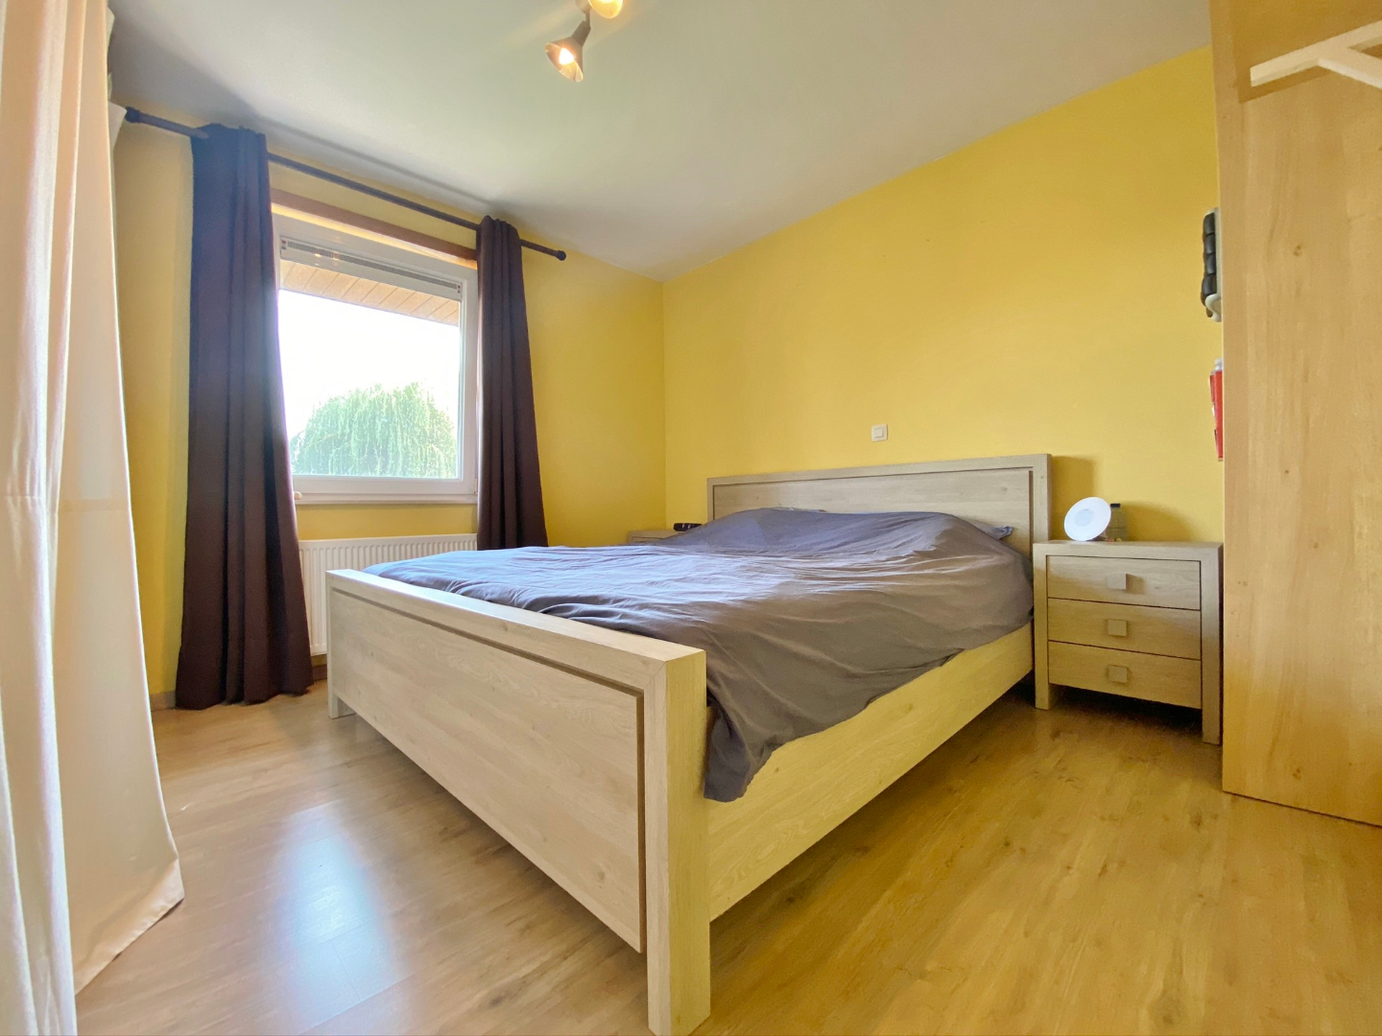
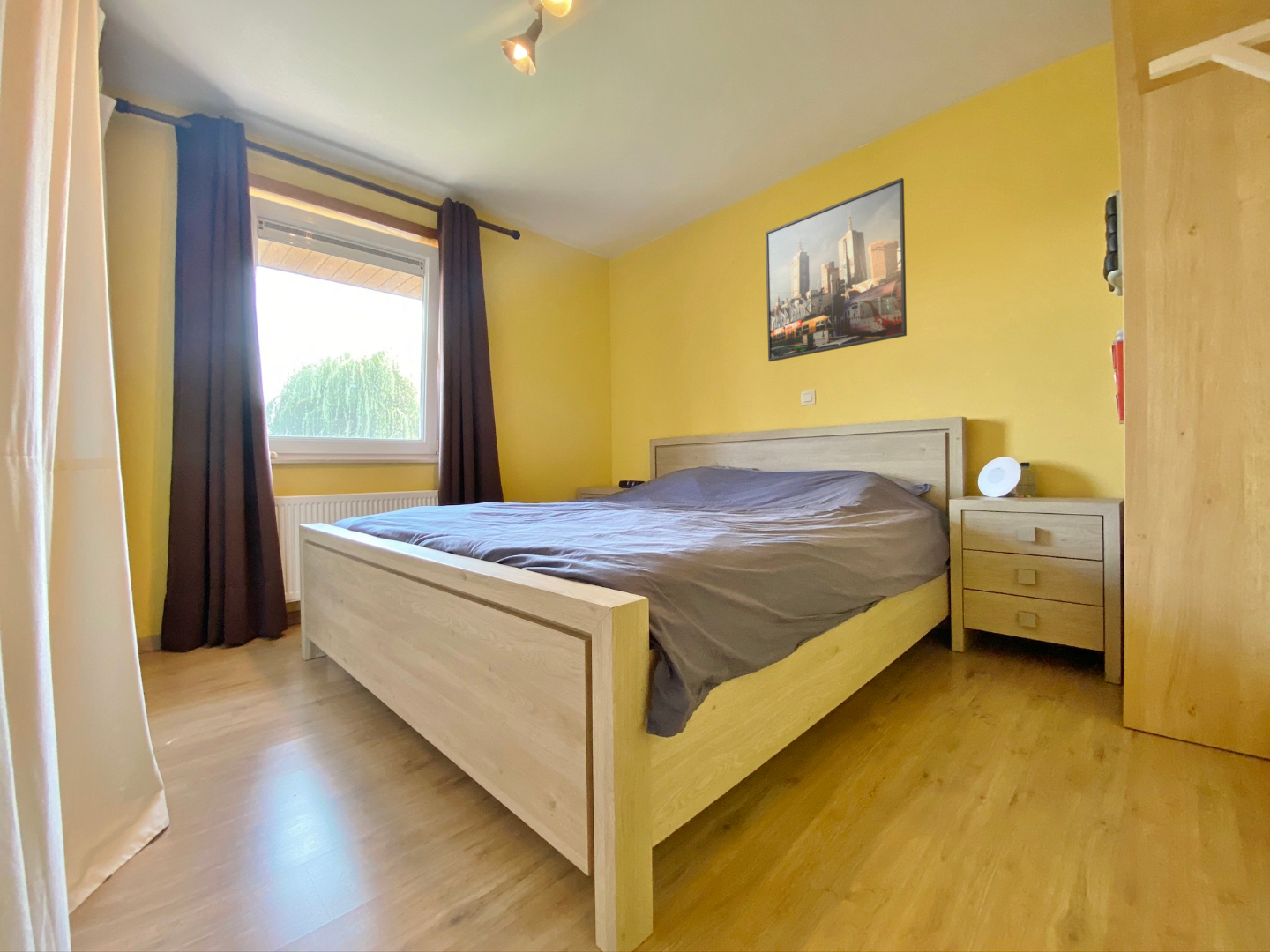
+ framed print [765,177,908,362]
